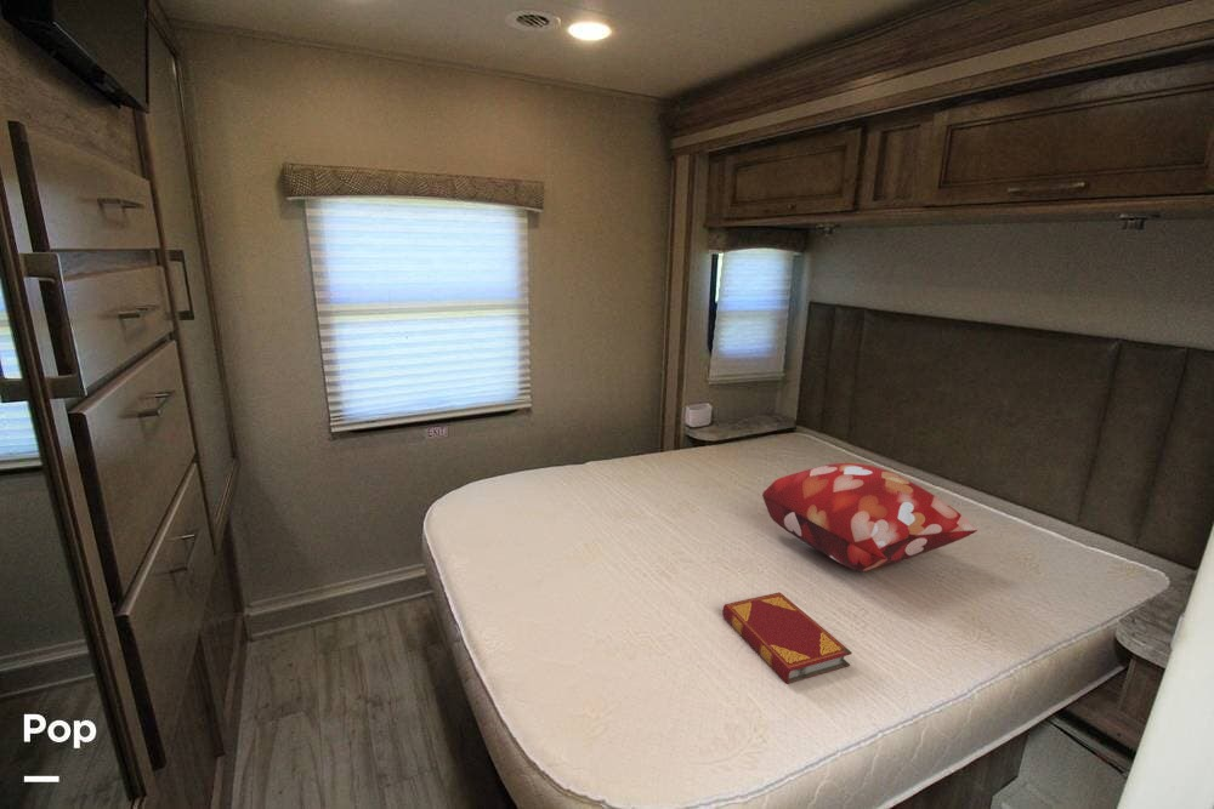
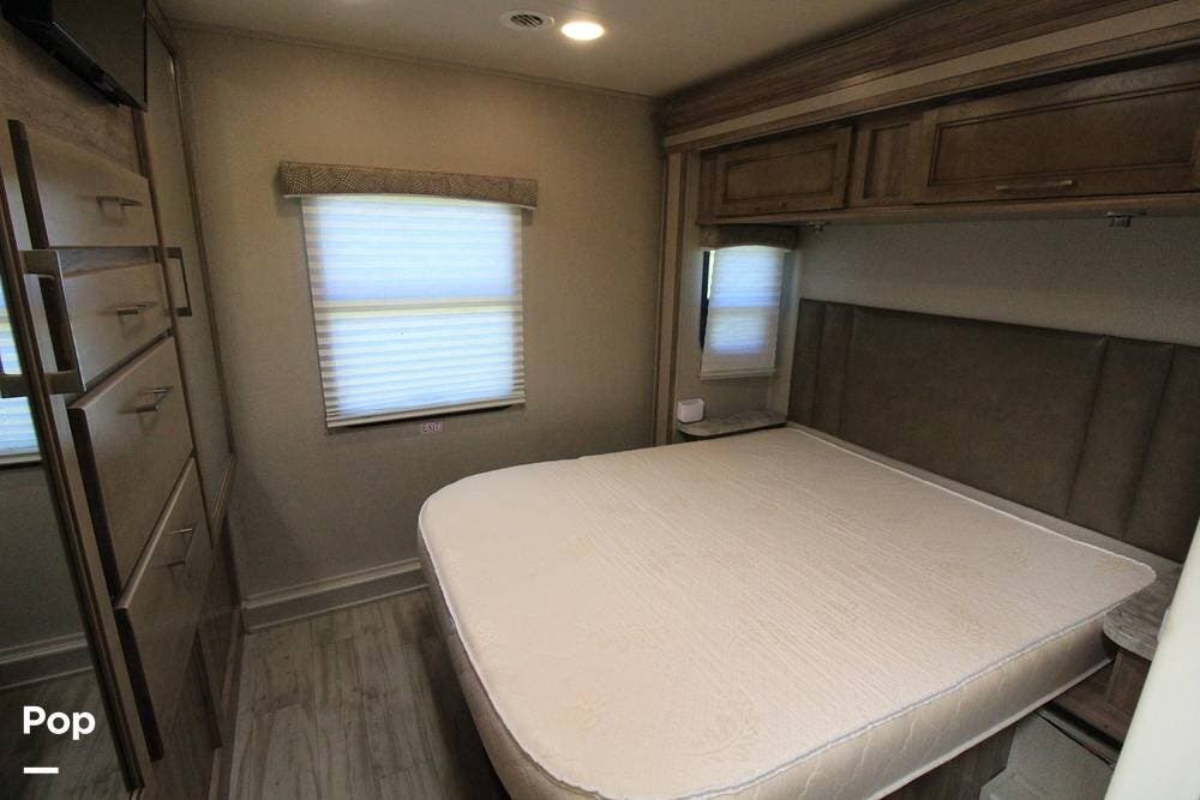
- decorative pillow [761,462,978,572]
- hardback book [721,591,853,685]
